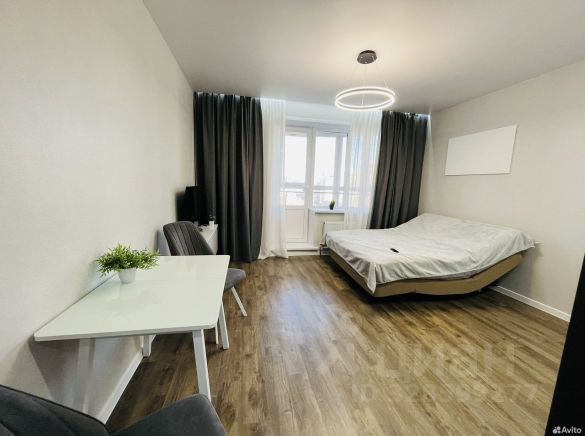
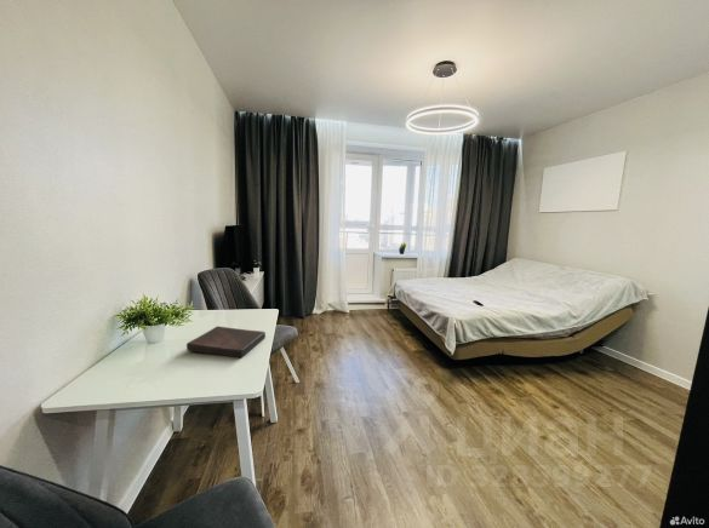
+ book [185,325,267,358]
